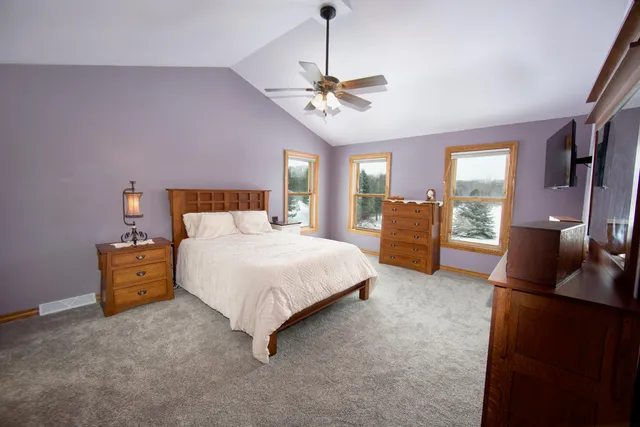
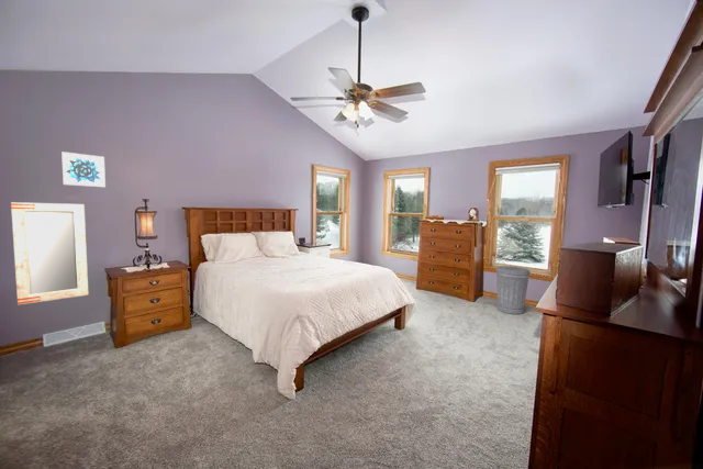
+ home mirror [10,201,89,306]
+ wall art [60,150,107,188]
+ trash can [495,265,532,315]
